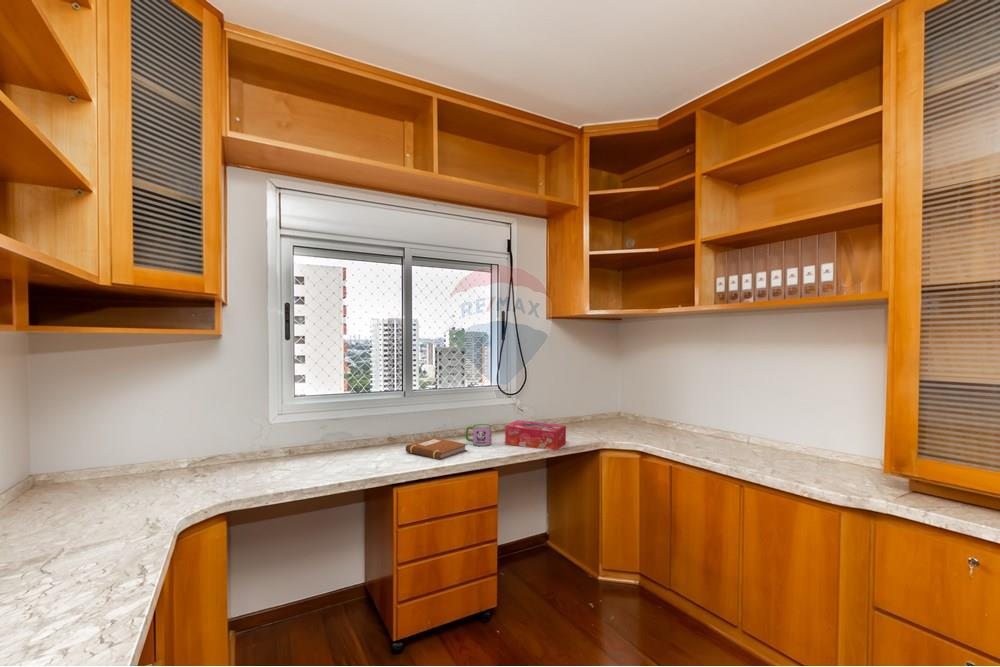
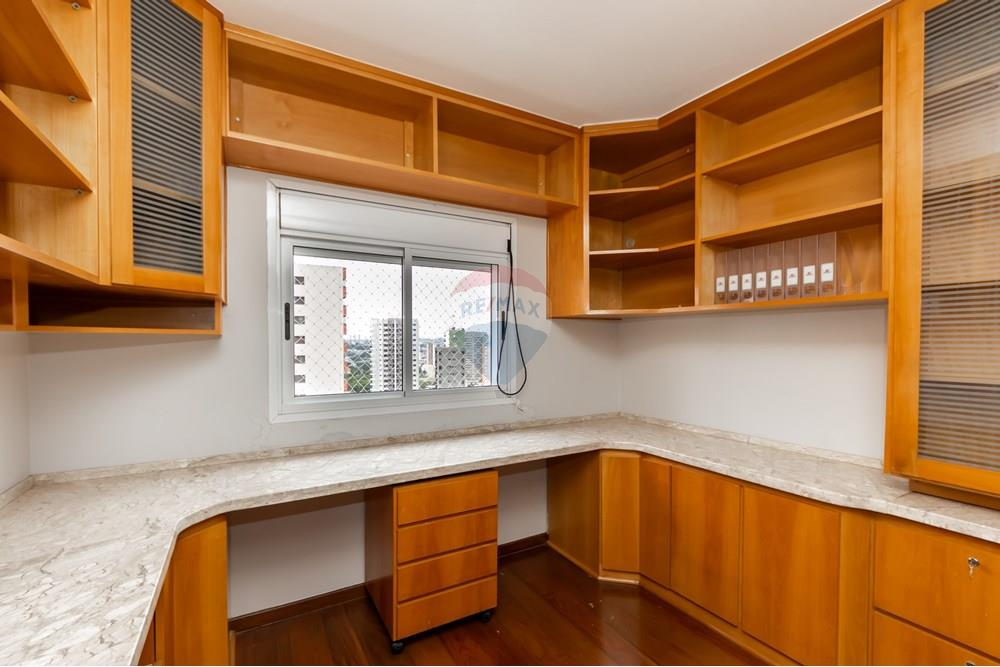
- tissue box [504,419,567,451]
- mug [464,423,492,448]
- notebook [405,436,468,461]
